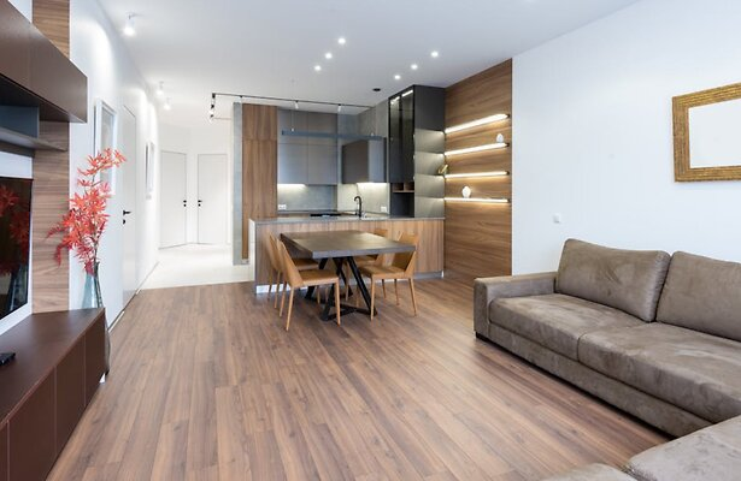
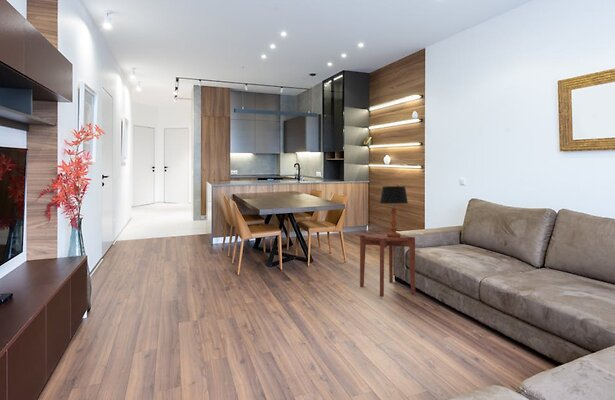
+ side table [359,233,416,298]
+ table lamp [379,185,409,237]
